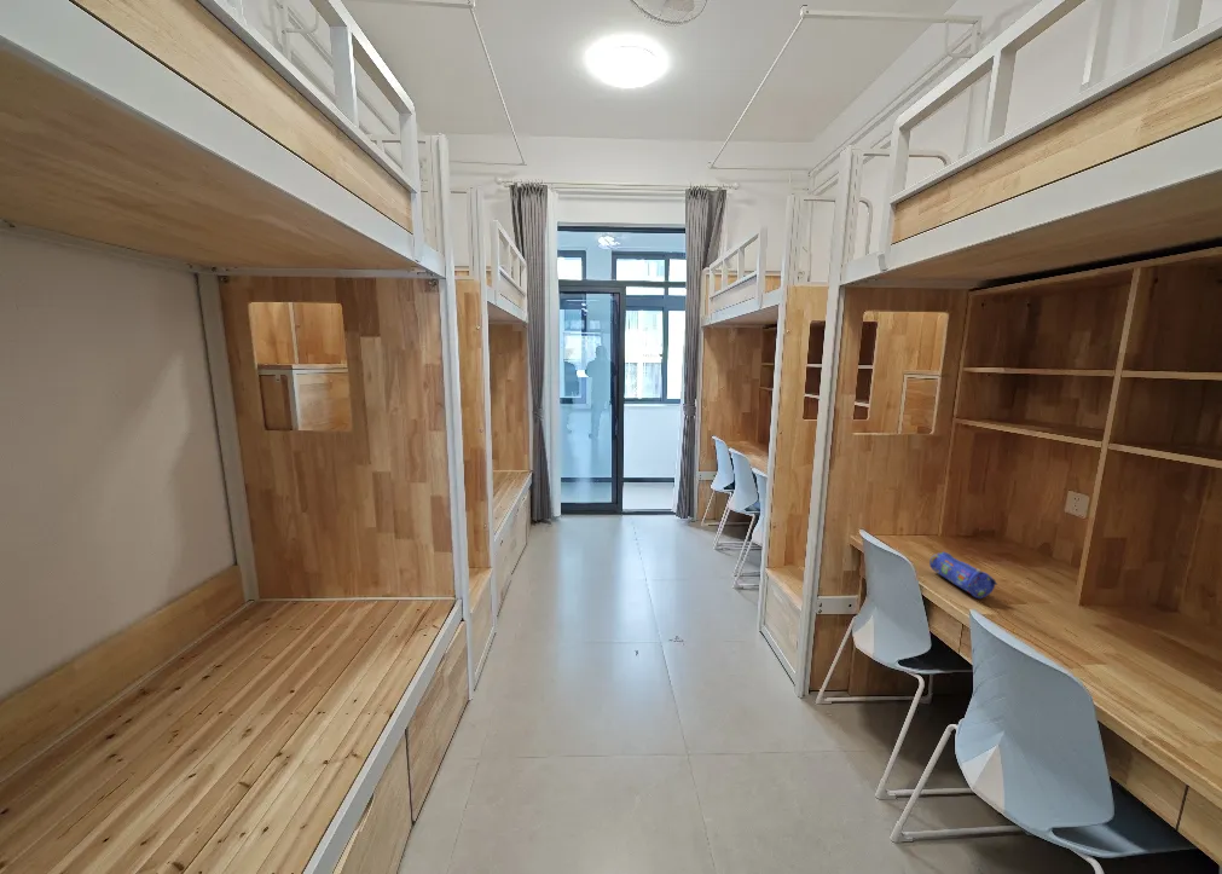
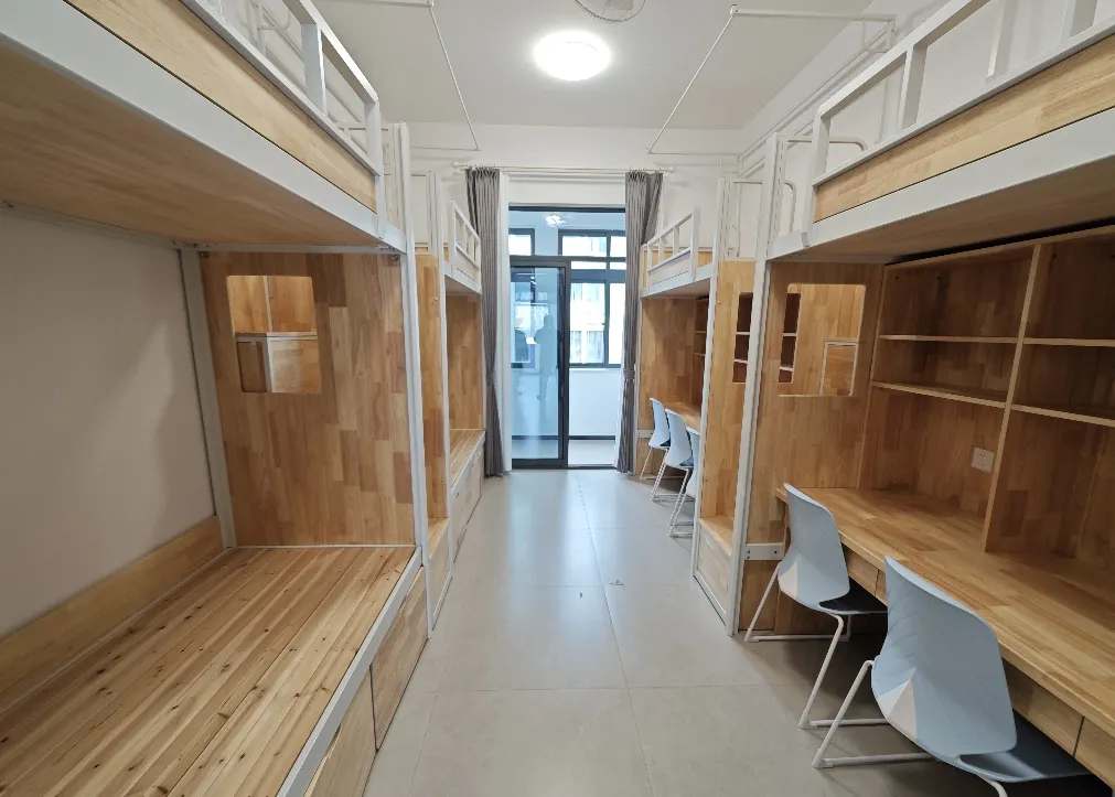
- pencil case [928,551,998,600]
